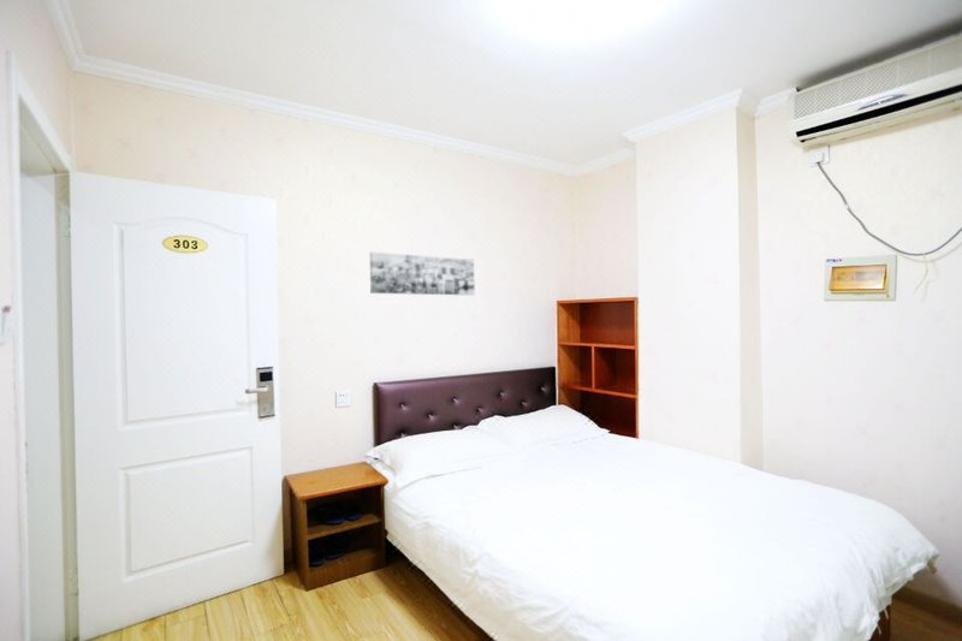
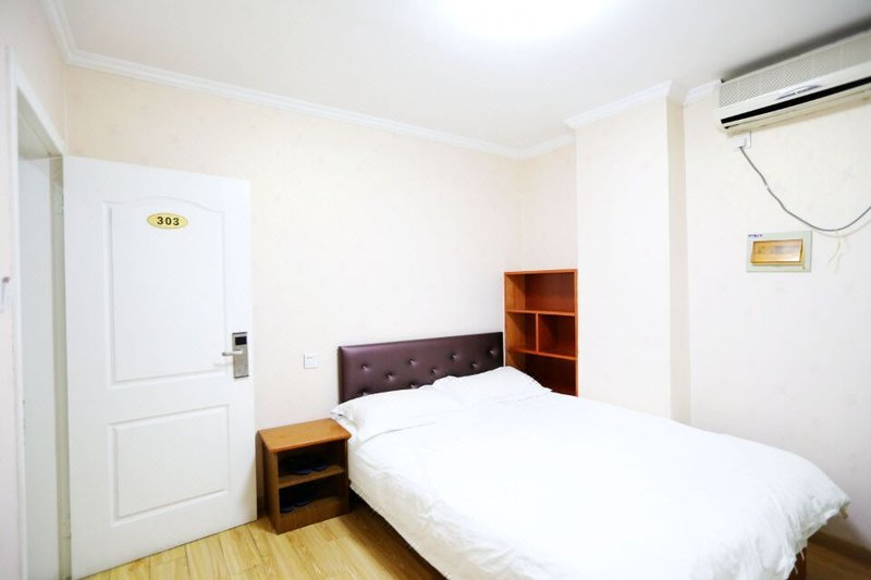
- wall art [369,251,476,296]
